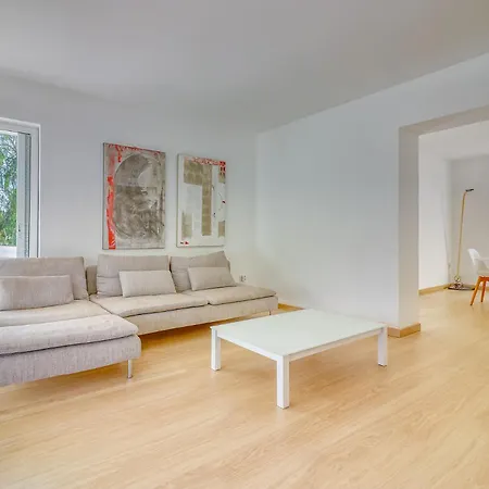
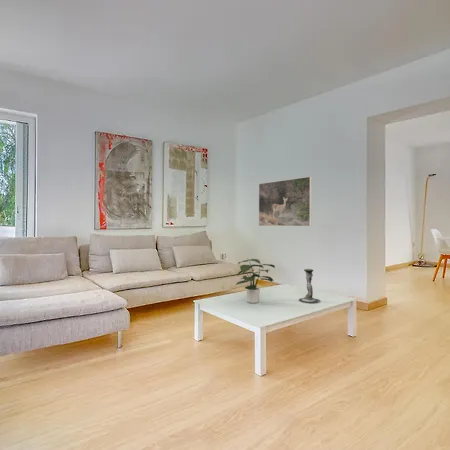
+ potted plant [235,257,276,304]
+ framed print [258,176,313,227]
+ candle holder [298,268,321,304]
